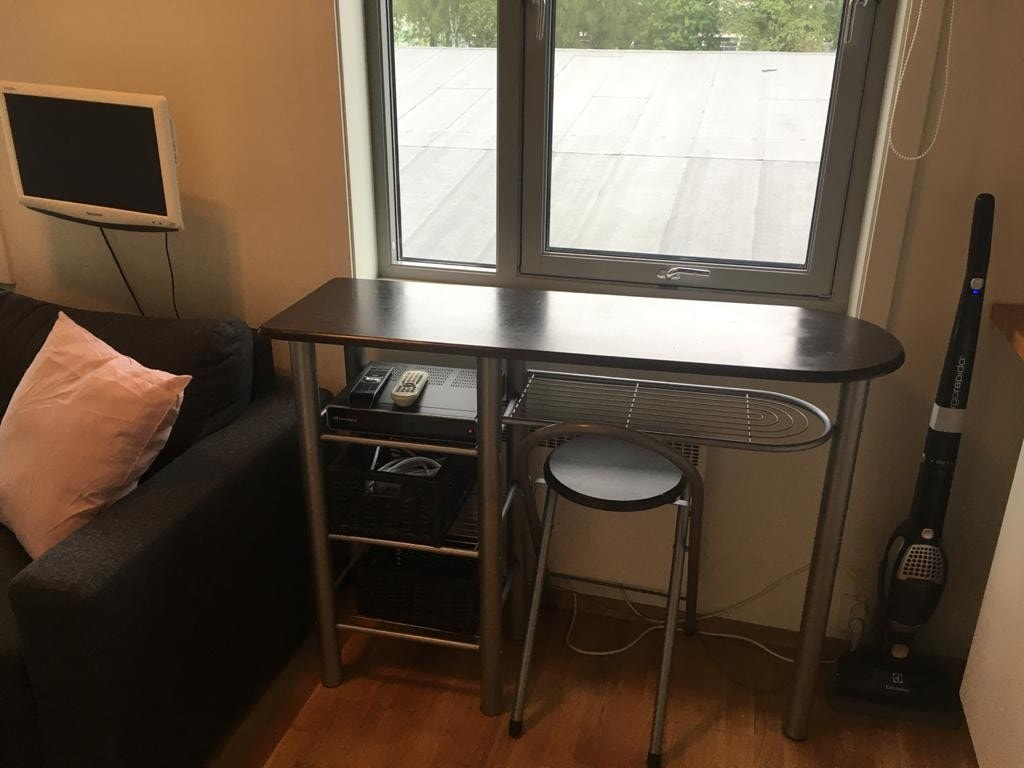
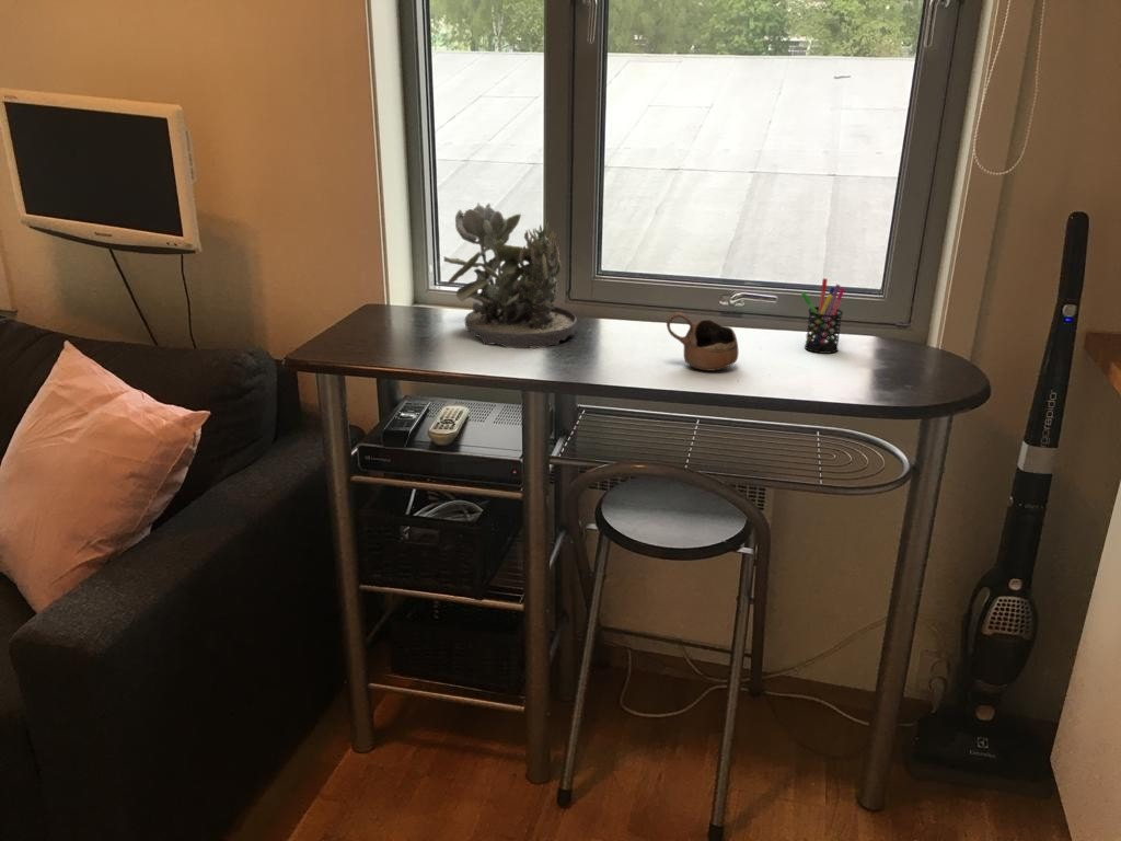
+ succulent plant [442,201,578,349]
+ pen holder [800,277,846,355]
+ cup [666,311,740,372]
